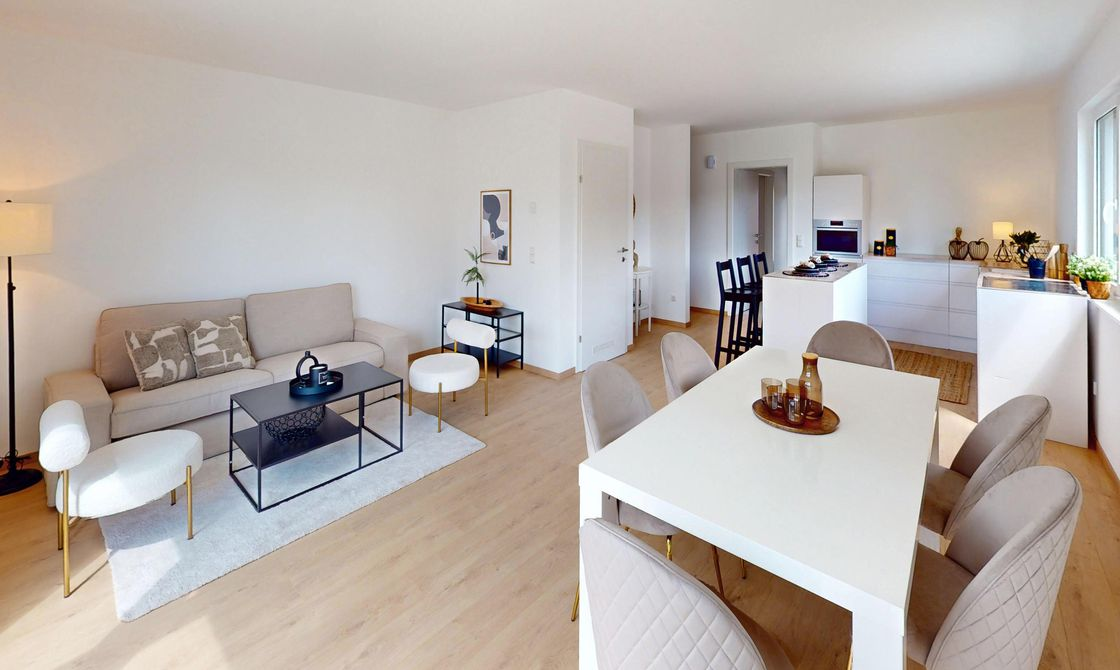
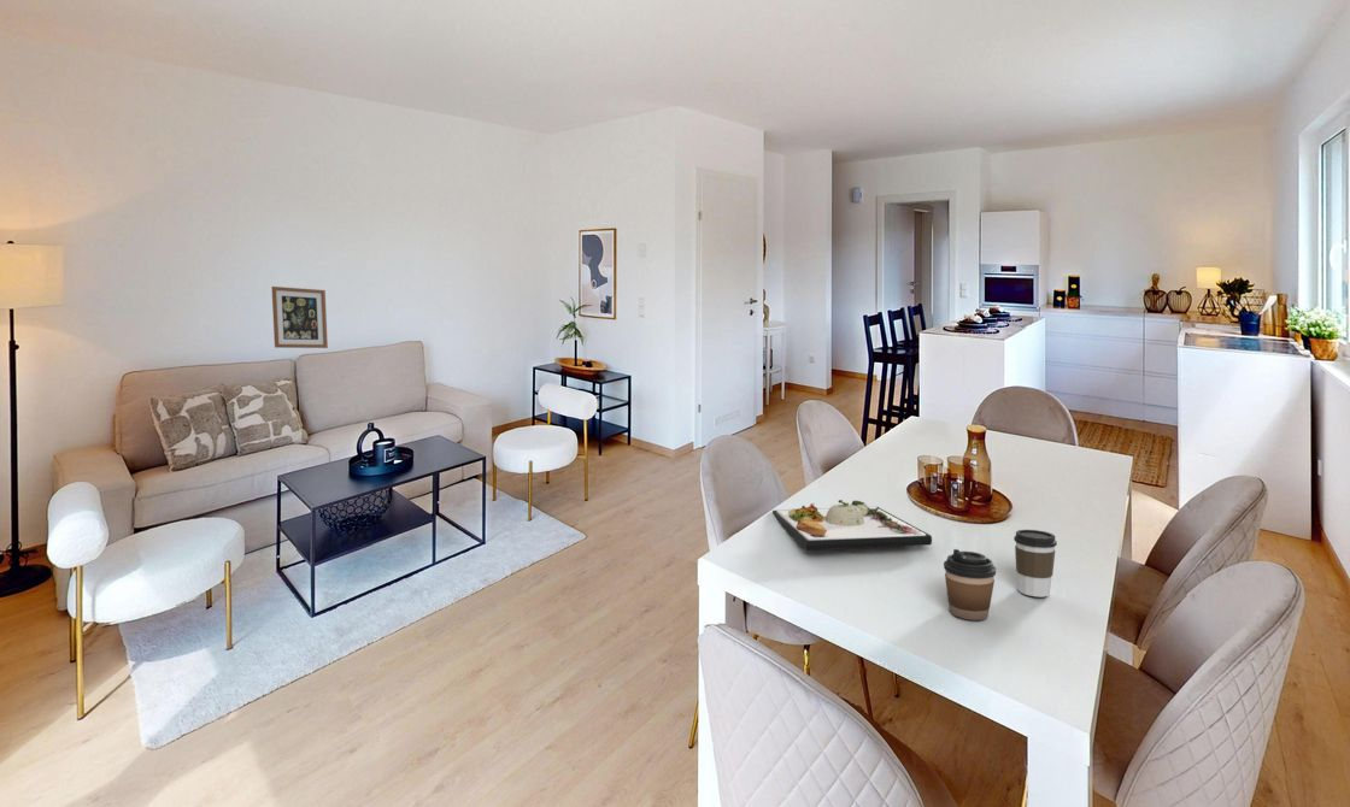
+ coffee cup [1012,529,1058,599]
+ wall art [270,285,329,349]
+ coffee cup [943,548,997,622]
+ dinner plate [771,499,933,552]
